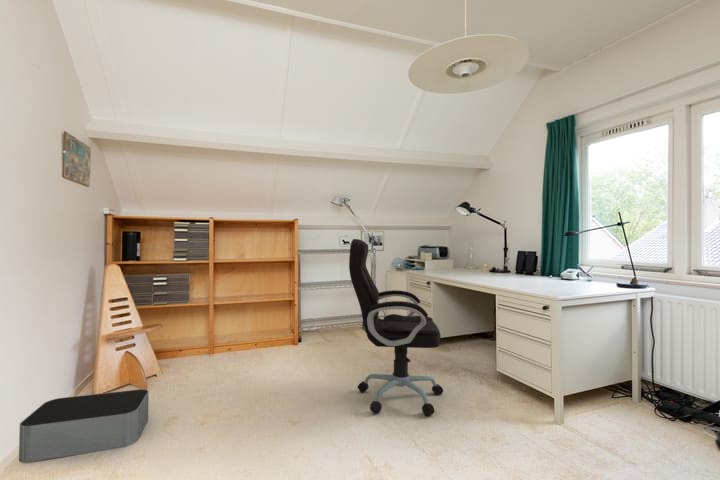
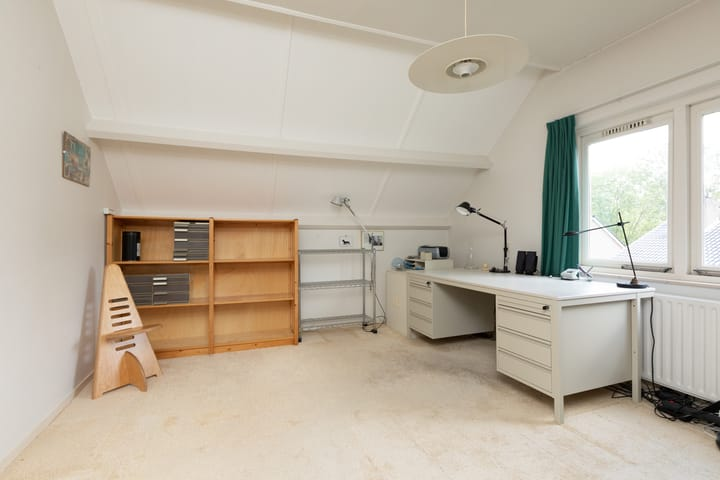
- office chair [348,238,444,417]
- storage bin [18,388,150,464]
